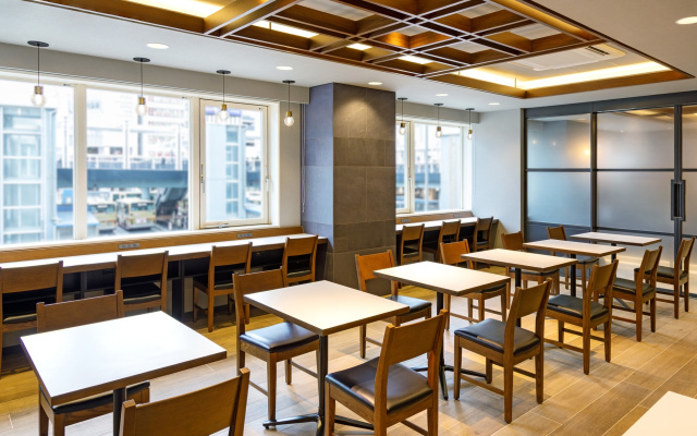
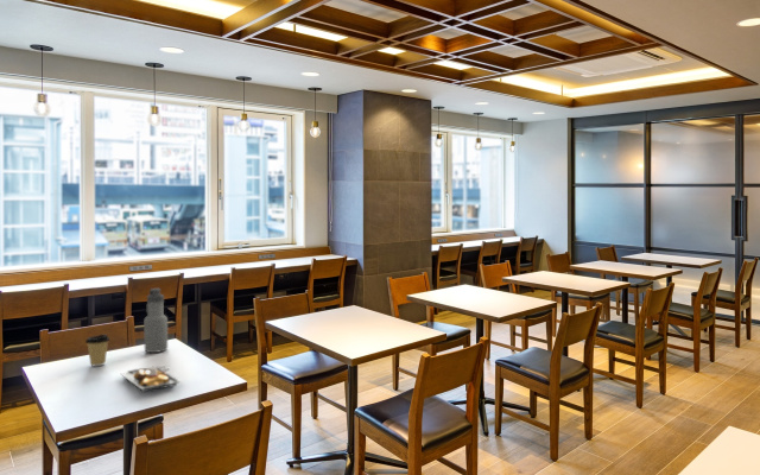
+ plate [120,365,182,393]
+ water bottle [142,287,169,354]
+ coffee cup [84,334,110,367]
